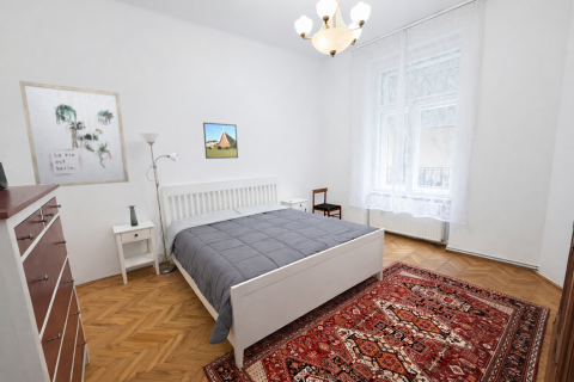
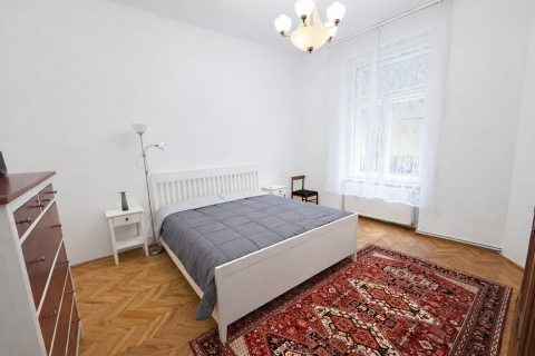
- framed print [202,122,239,160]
- wall art [18,80,130,187]
